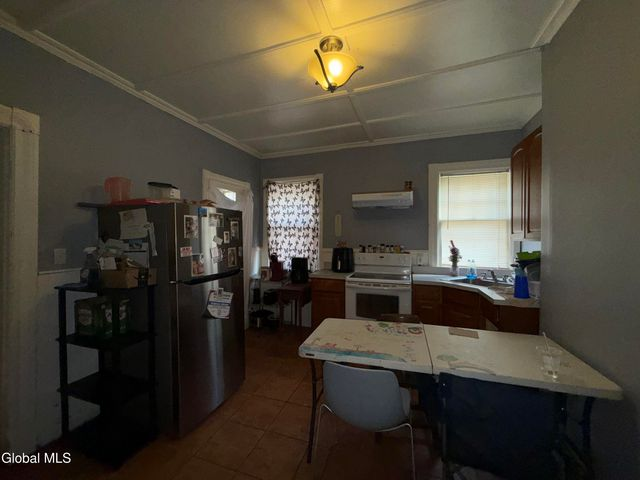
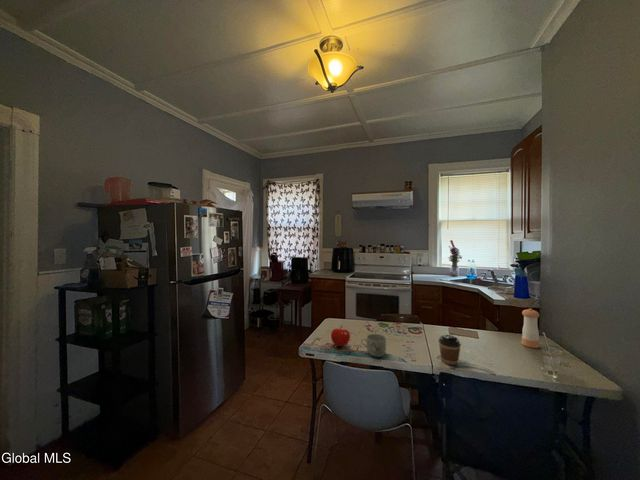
+ coffee cup [438,333,462,366]
+ fruit [330,325,351,347]
+ pepper shaker [521,308,541,349]
+ mug [360,333,387,358]
